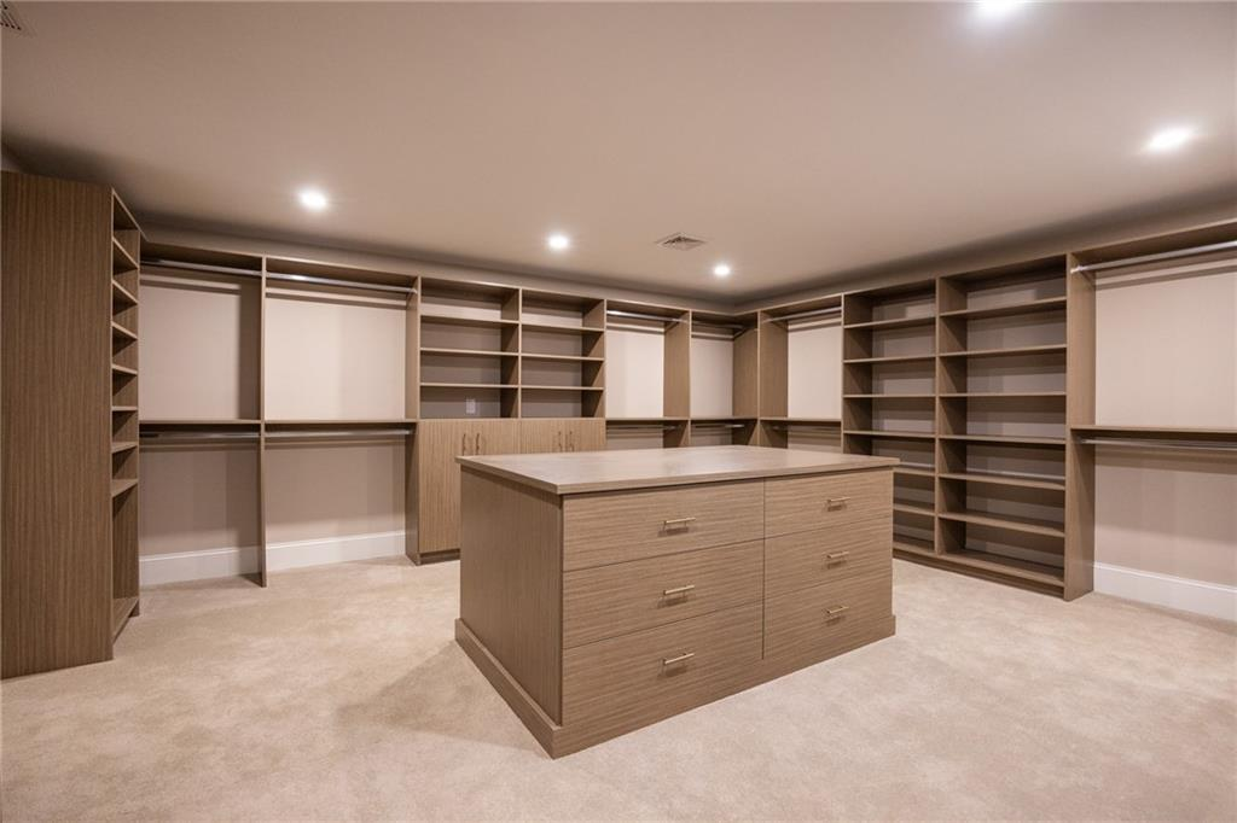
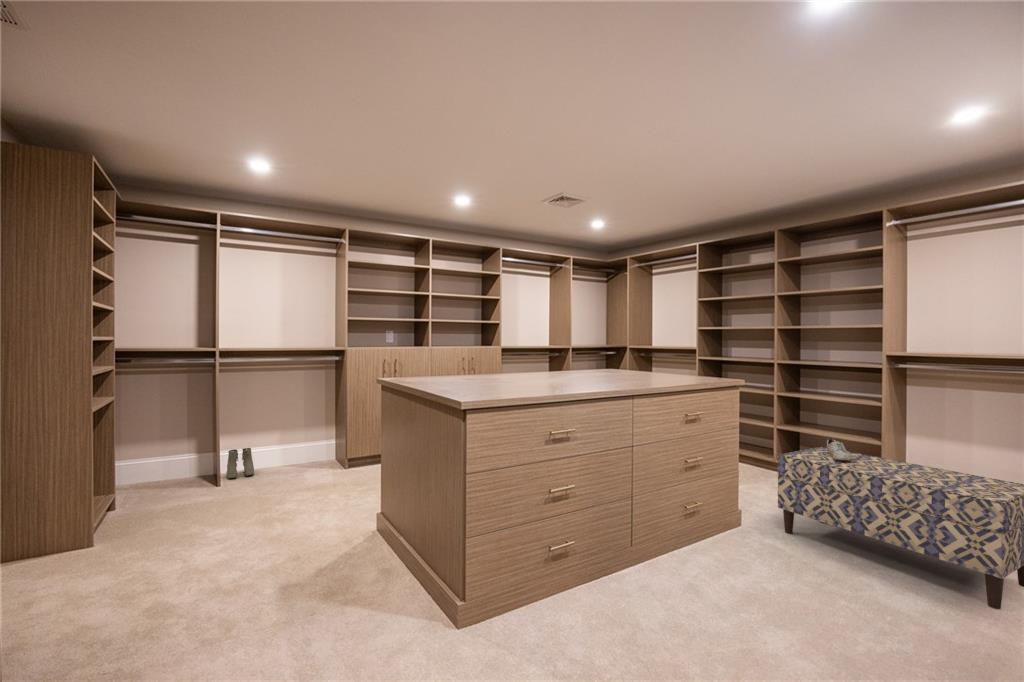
+ boots [226,447,255,480]
+ shoe [826,438,852,461]
+ bench [777,446,1024,610]
